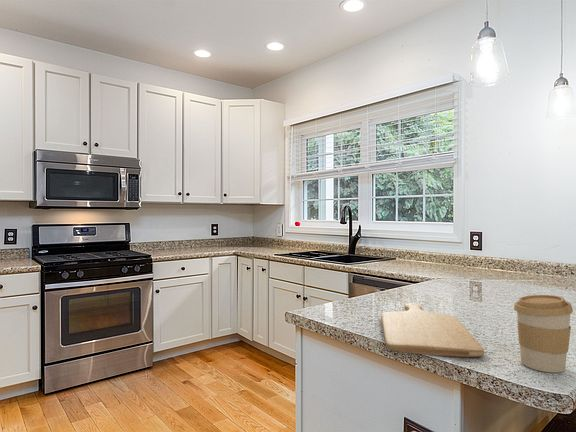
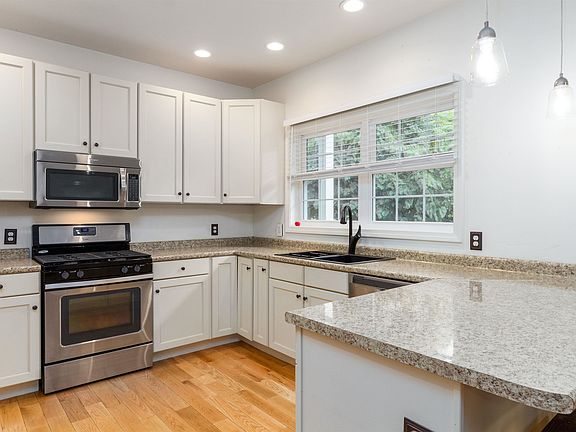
- coffee cup [513,294,574,374]
- chopping board [380,302,485,358]
